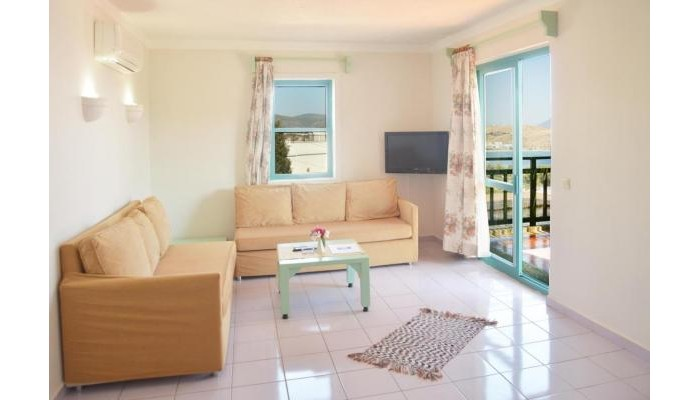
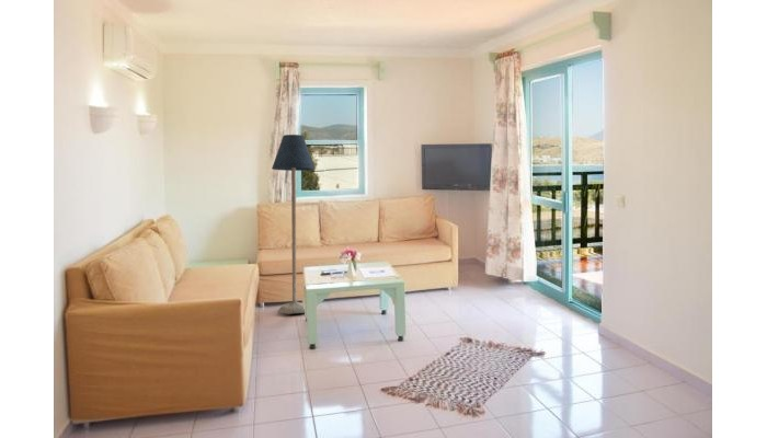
+ floor lamp [271,134,316,315]
